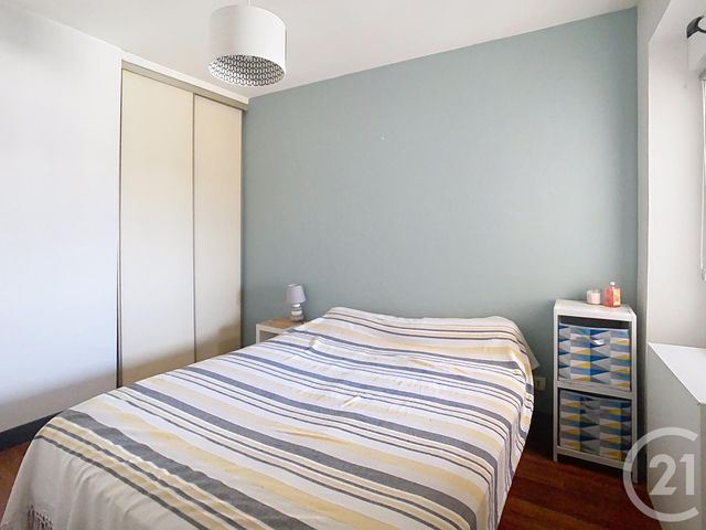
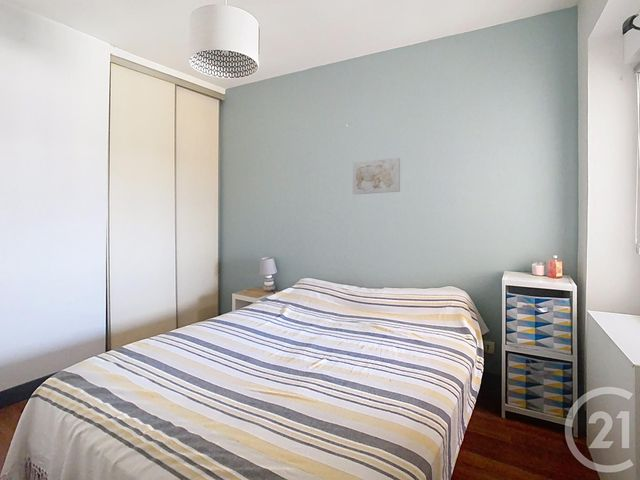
+ wall art [352,157,401,195]
